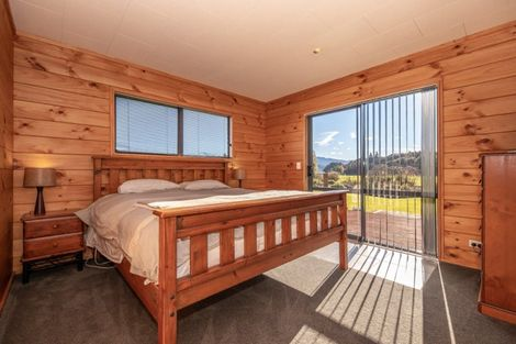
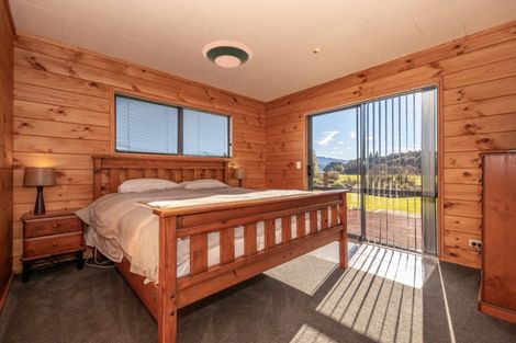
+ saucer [201,39,254,69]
